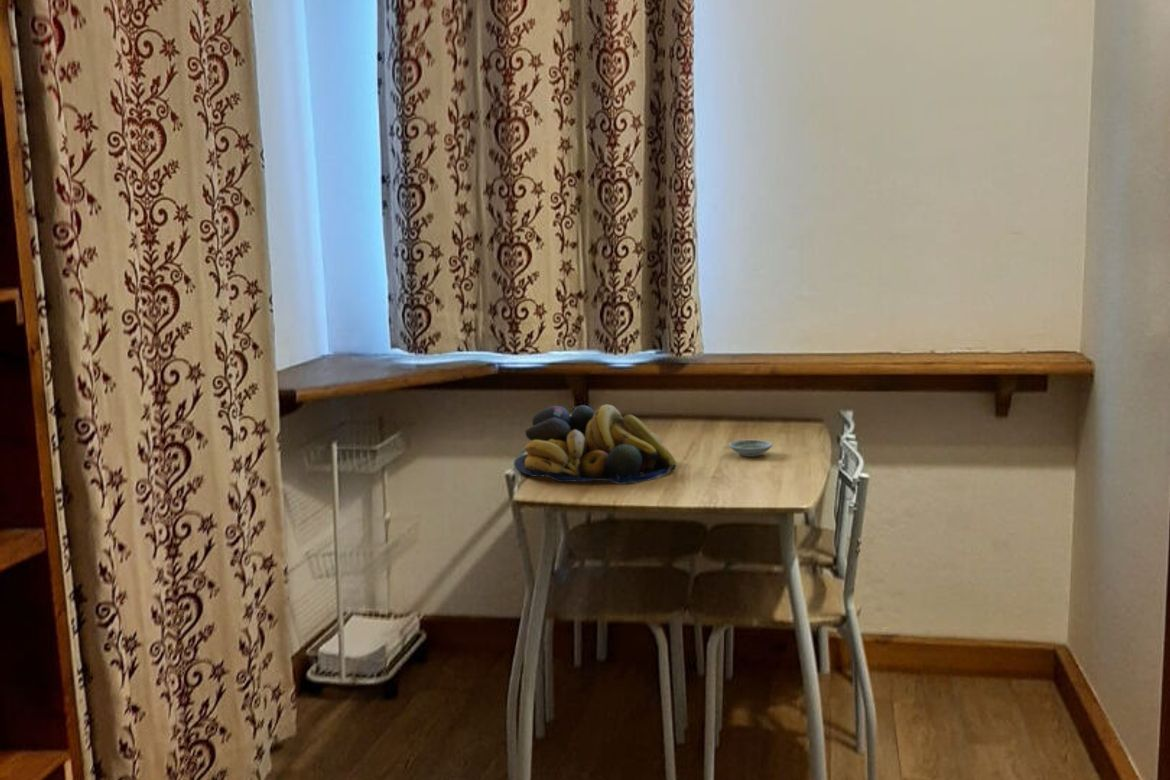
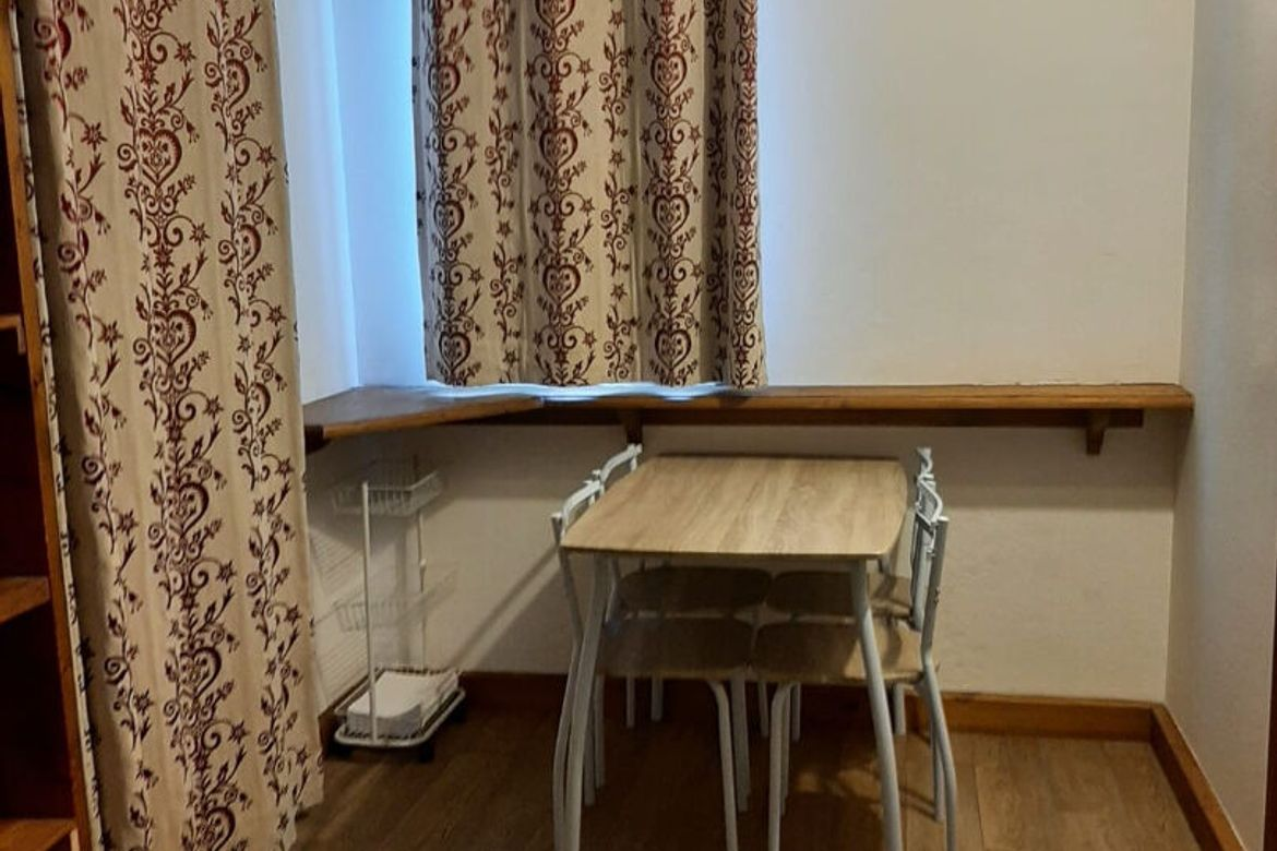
- saucer [728,439,773,458]
- fruit bowl [513,404,677,486]
